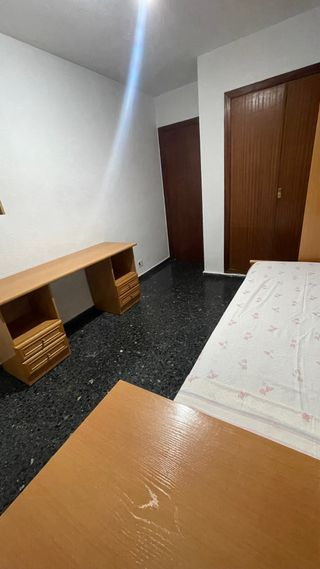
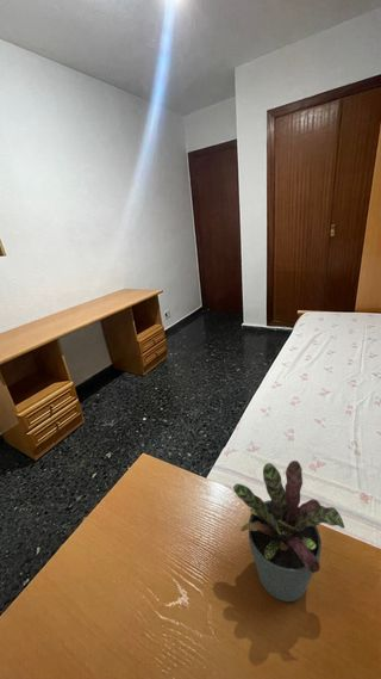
+ potted plant [232,459,346,603]
